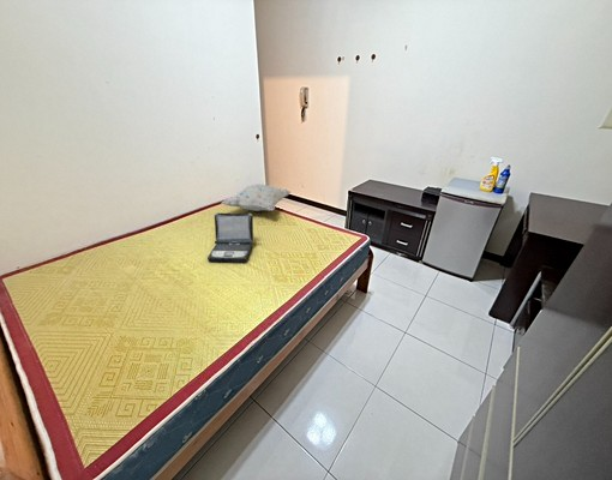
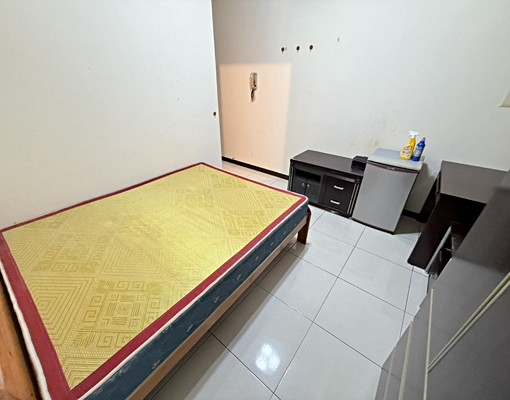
- laptop [206,211,254,264]
- decorative pillow [220,184,292,212]
